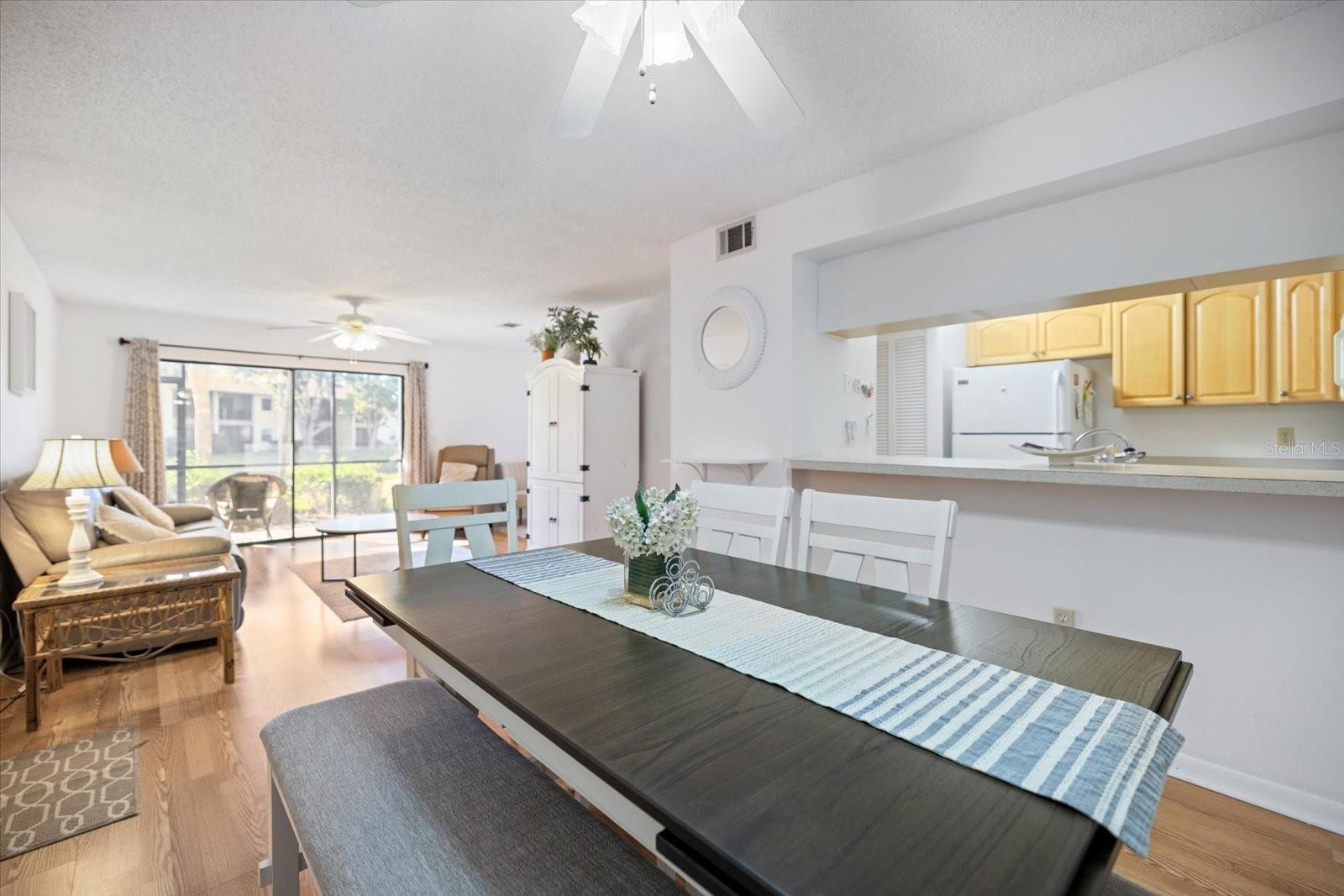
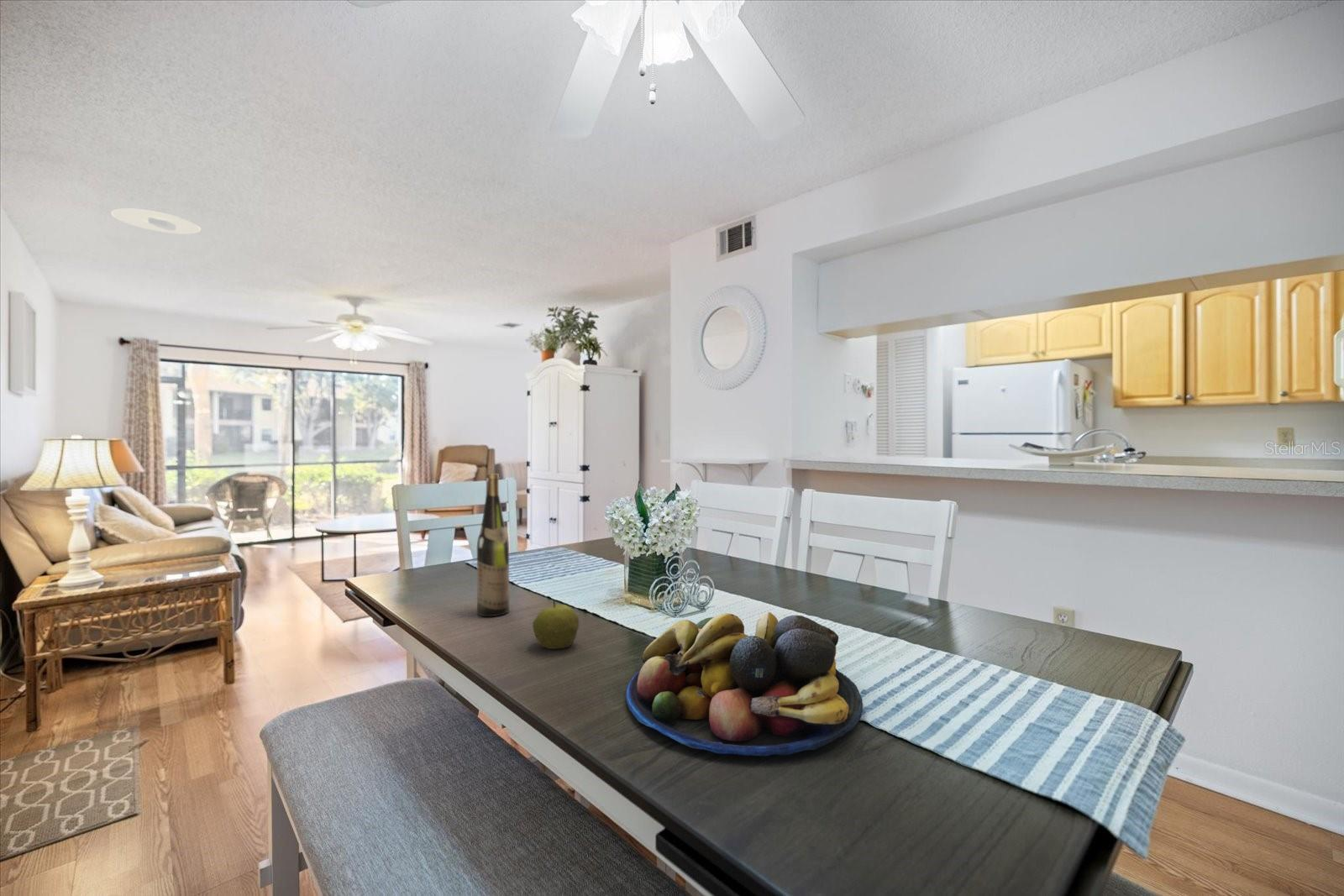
+ wine bottle [476,473,510,617]
+ fruit bowl [625,611,864,757]
+ apple [532,600,580,650]
+ recessed light [110,207,202,235]
